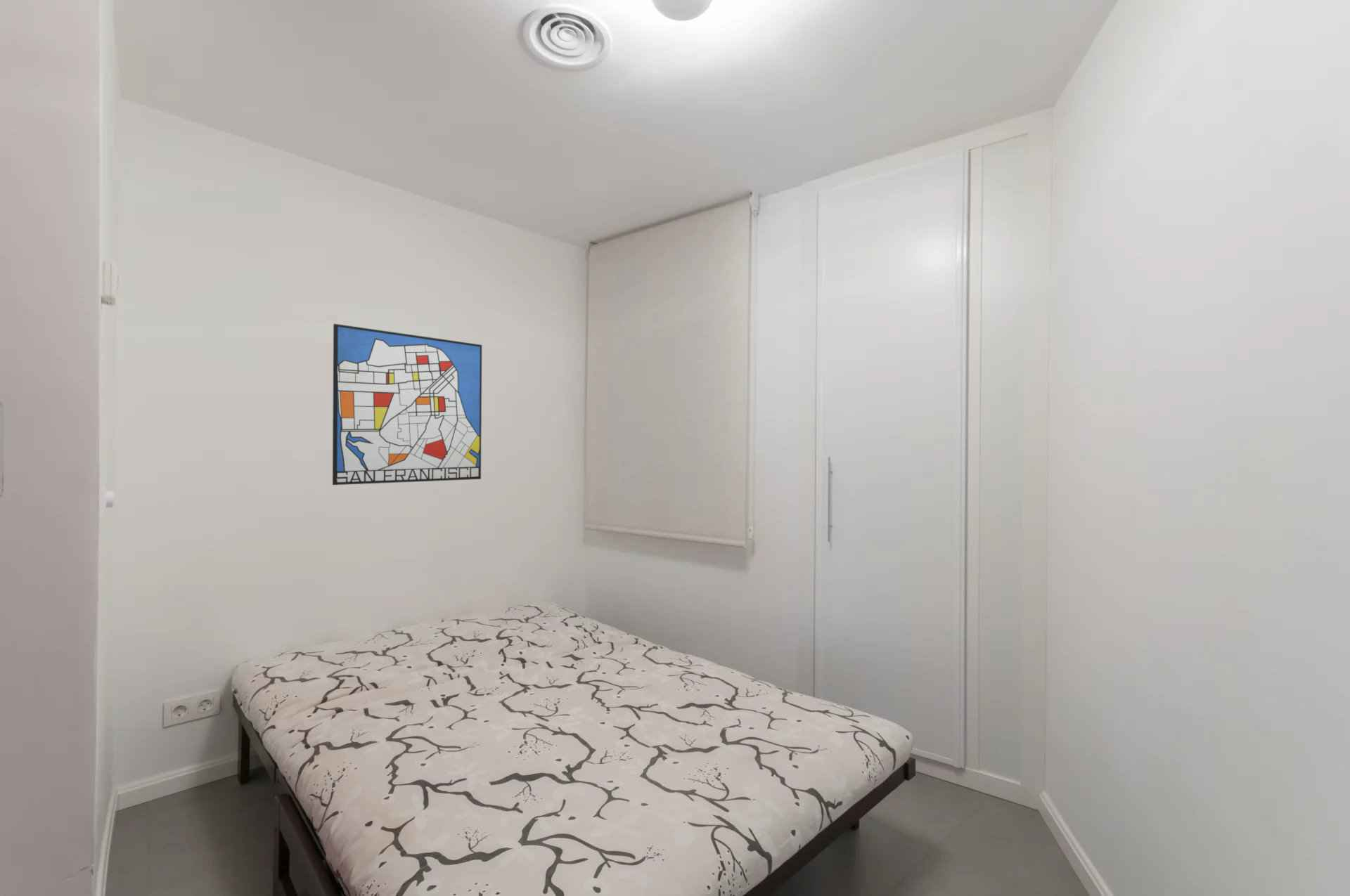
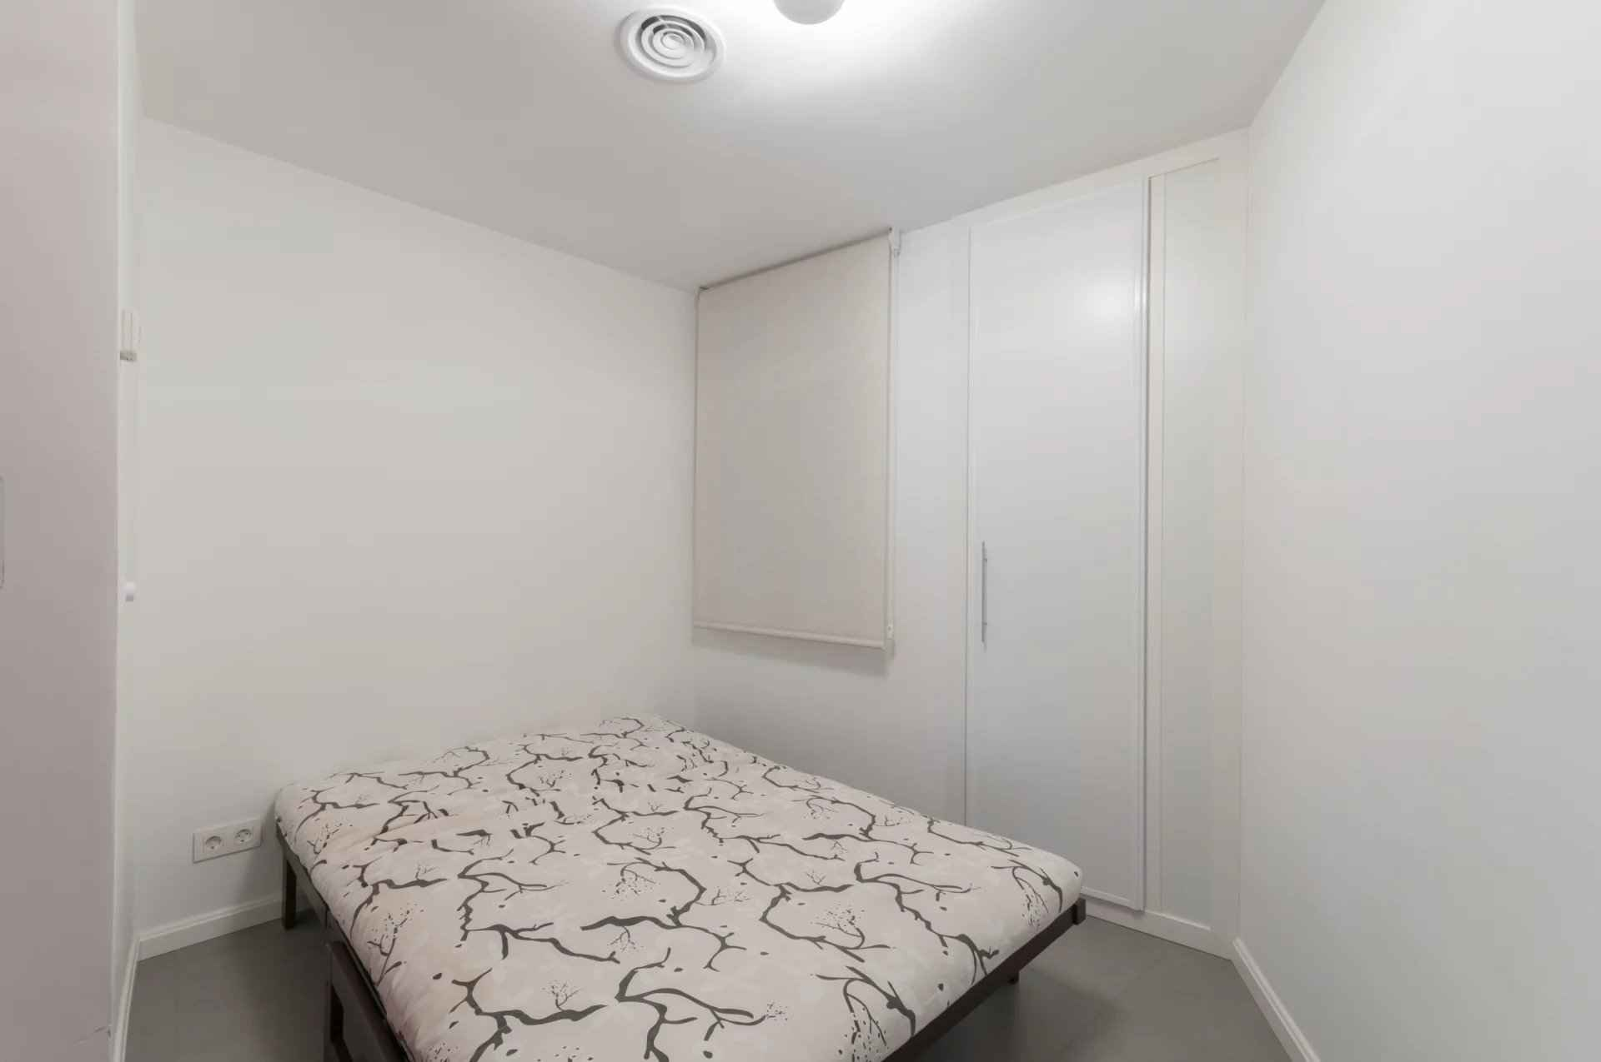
- wall art [332,323,482,486]
